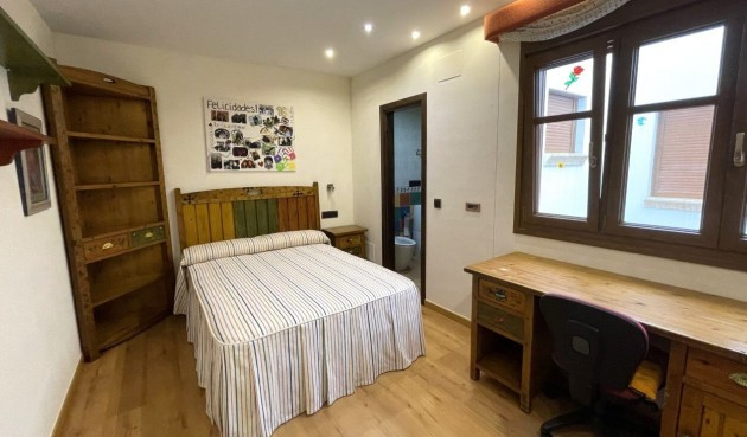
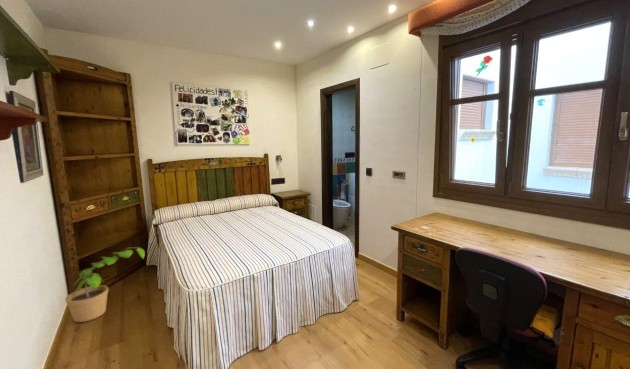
+ potted plant [64,246,146,323]
